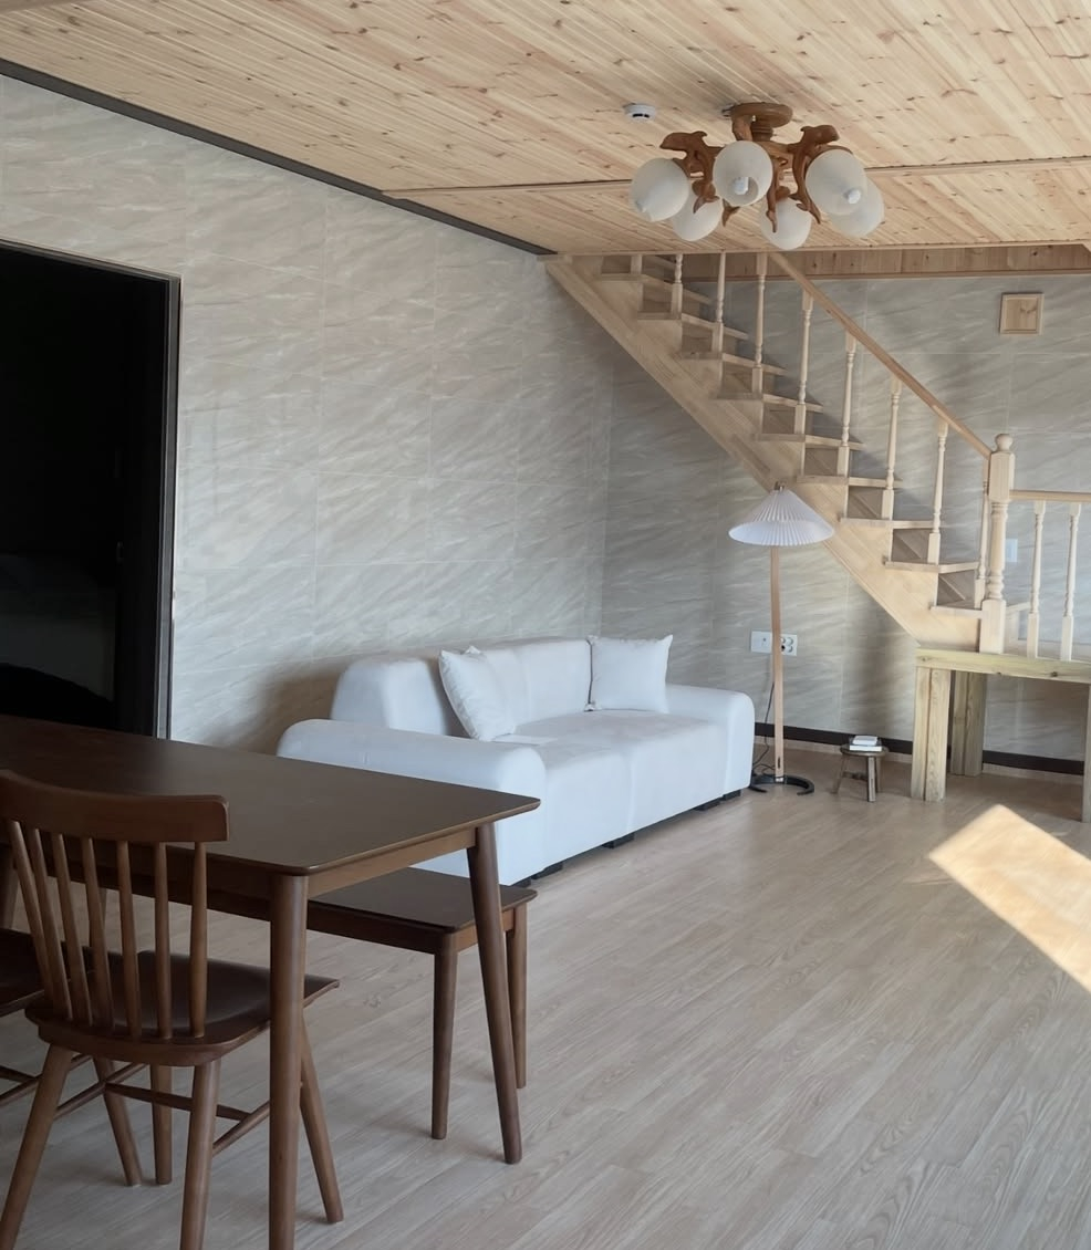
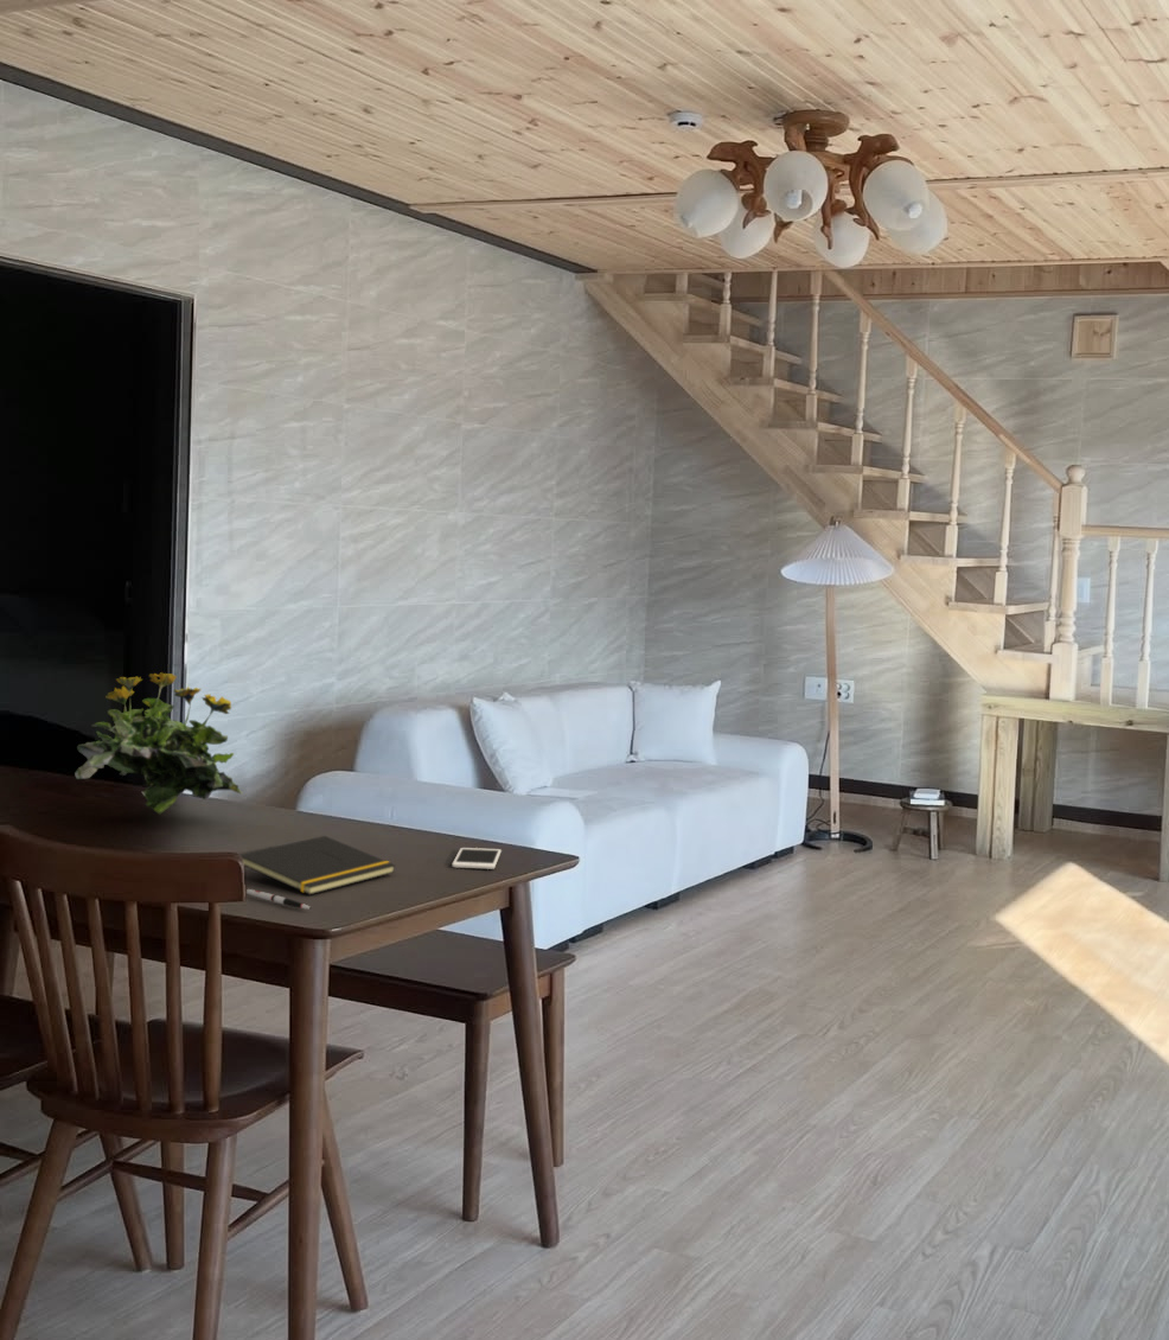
+ cell phone [451,847,503,870]
+ notepad [238,835,397,895]
+ flowering plant [74,671,243,816]
+ pen [245,888,312,911]
